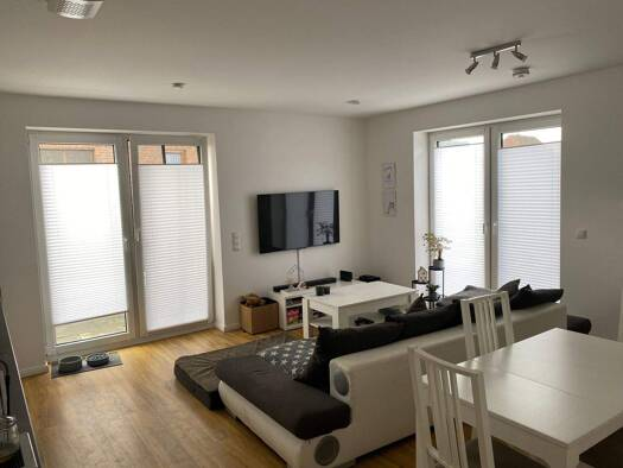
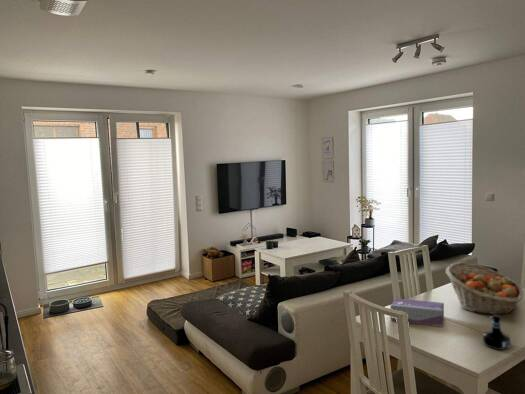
+ tequila bottle [482,314,512,351]
+ tissue box [390,297,445,328]
+ fruit basket [445,262,524,315]
